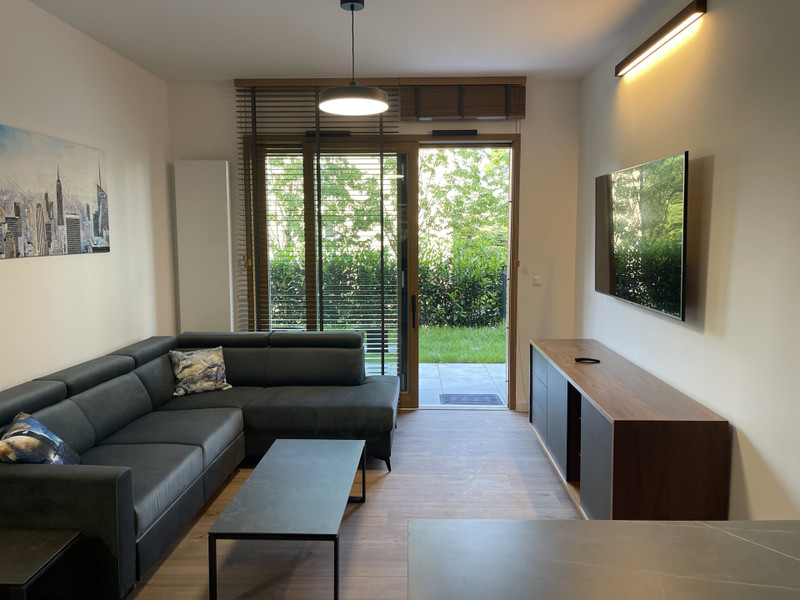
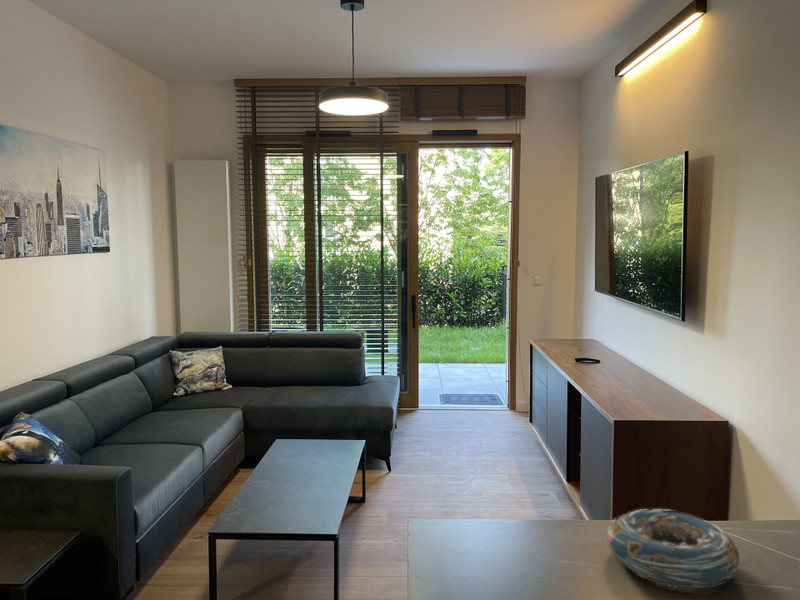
+ decorative bowl [607,508,741,589]
